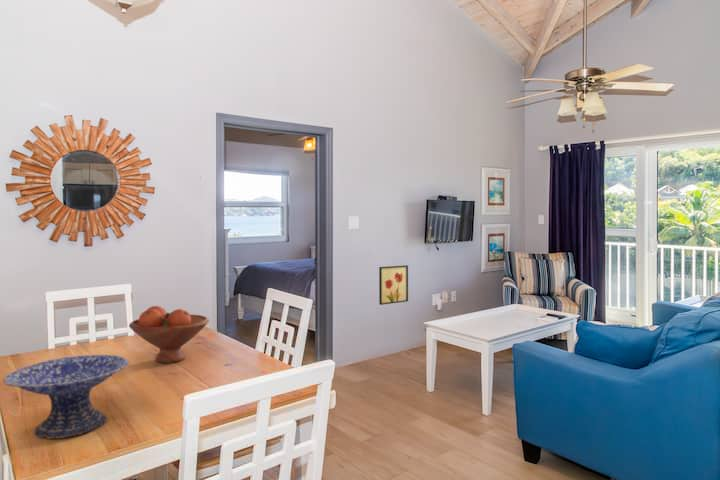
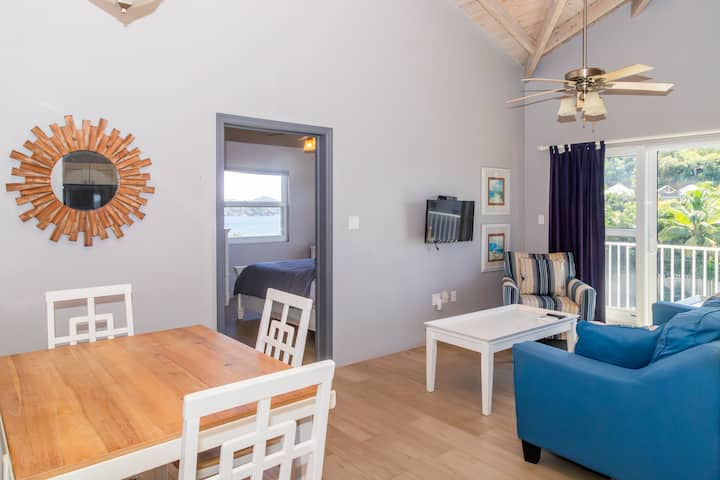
- fruit bowl [128,305,210,364]
- wall art [378,264,409,306]
- decorative bowl [3,354,130,439]
